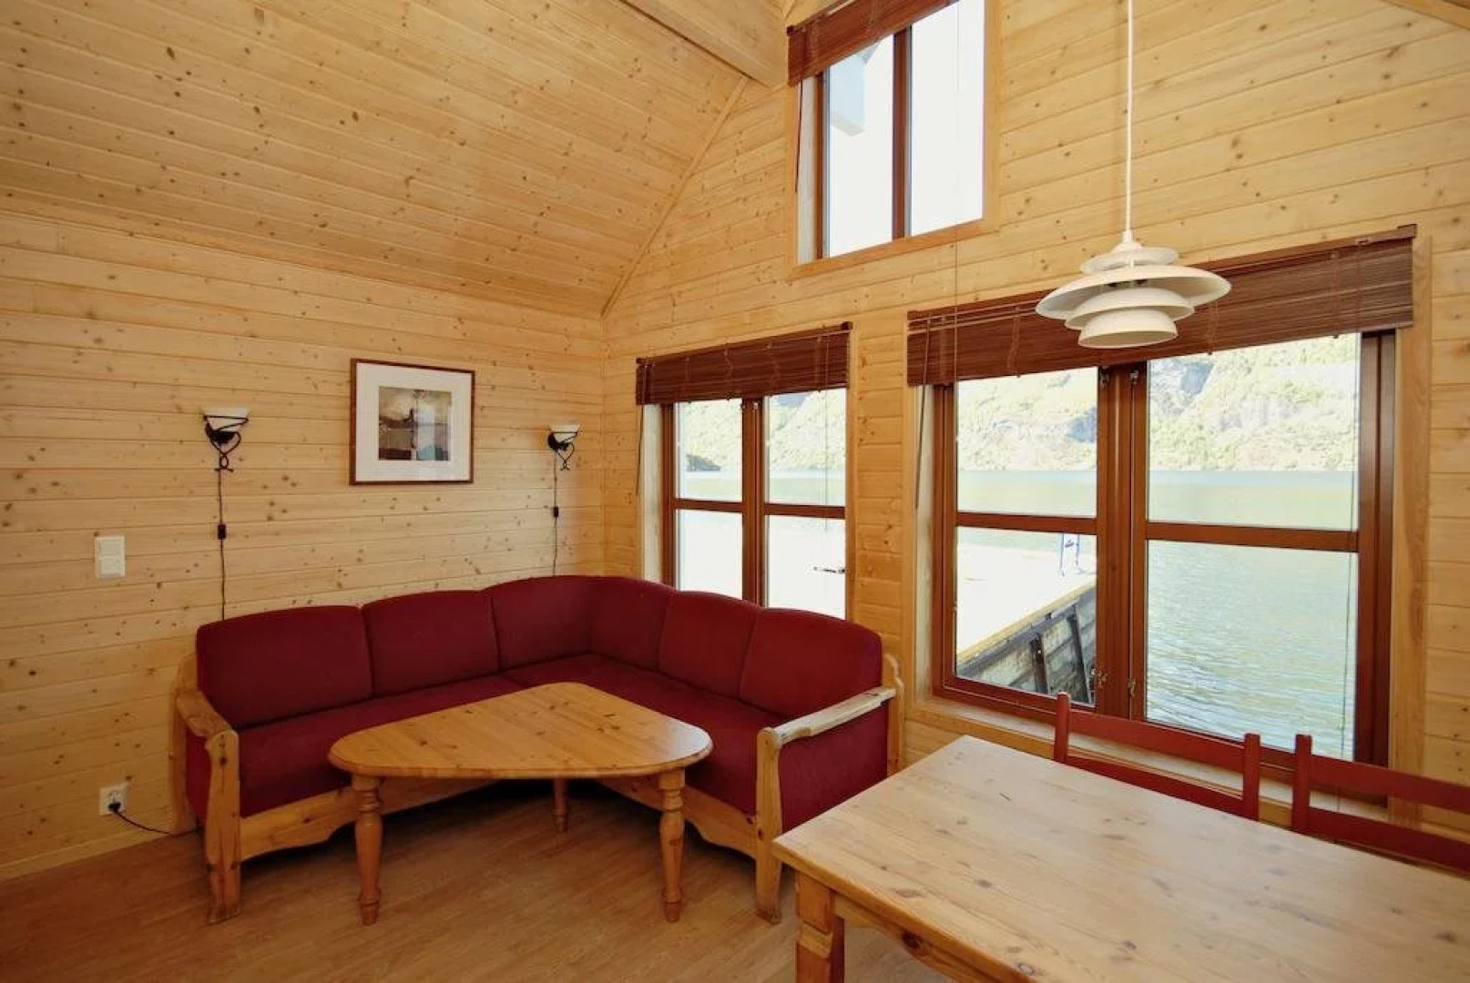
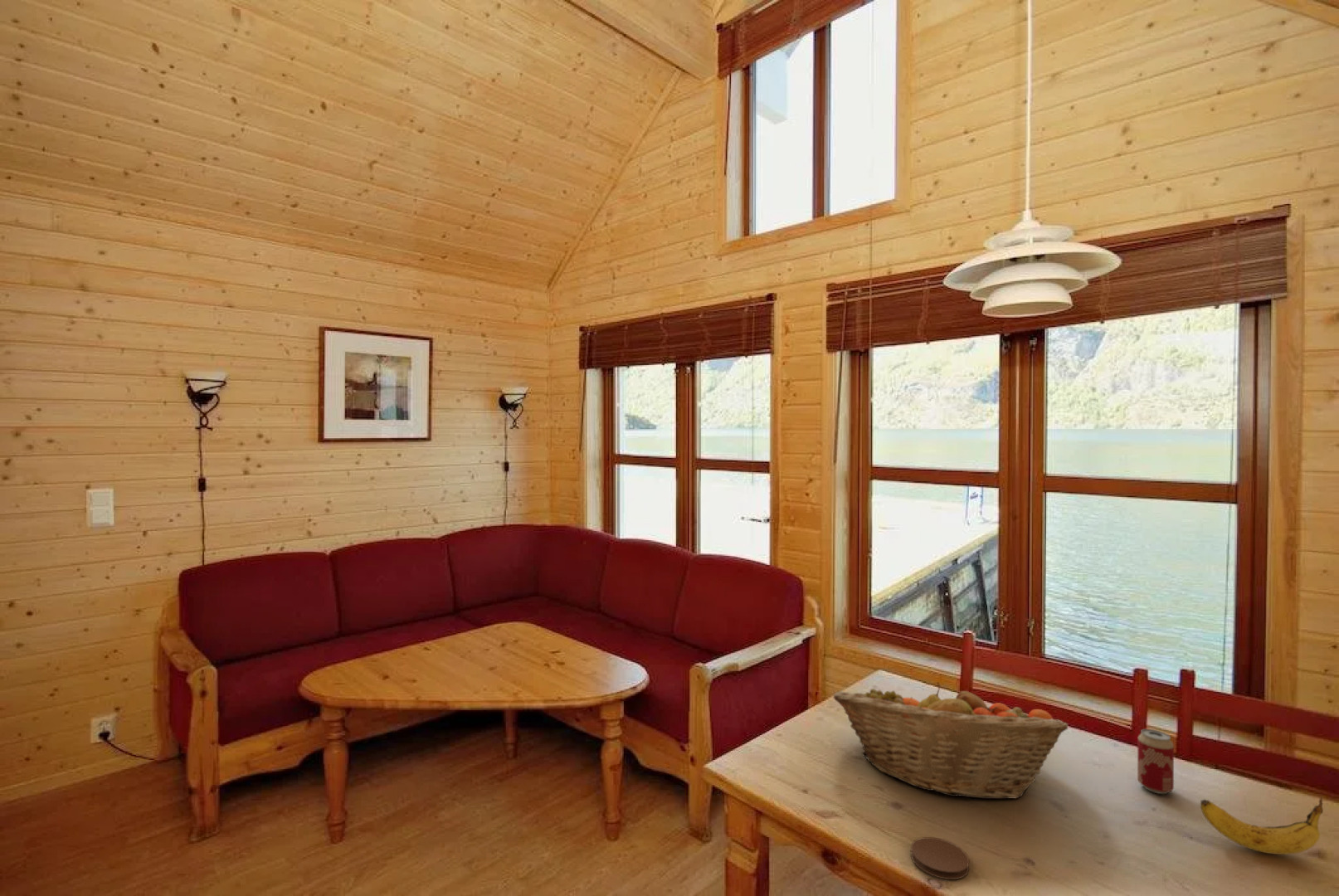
+ coaster [910,836,970,880]
+ fruit basket [832,681,1069,800]
+ banana [1200,796,1324,855]
+ beverage can [1137,728,1175,795]
